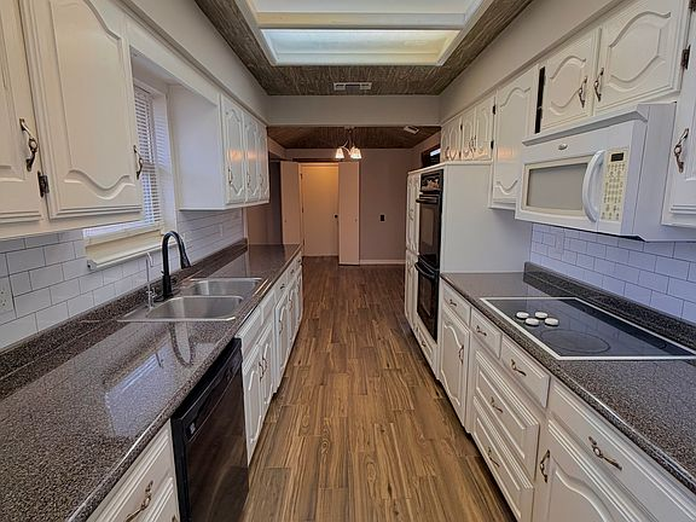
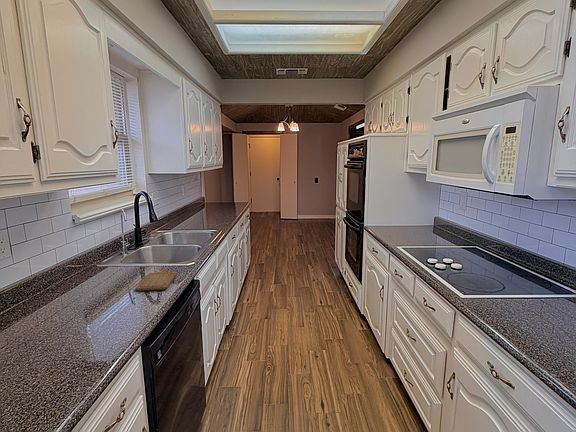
+ chopping board [135,268,176,292]
